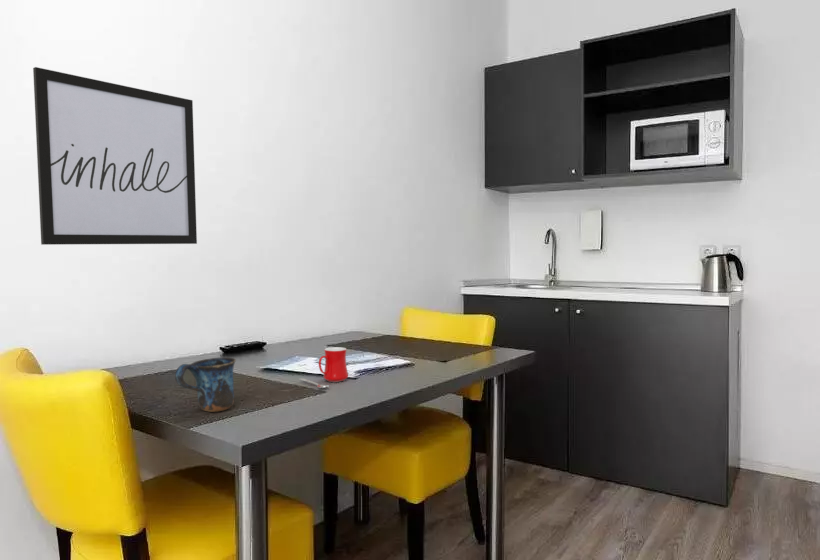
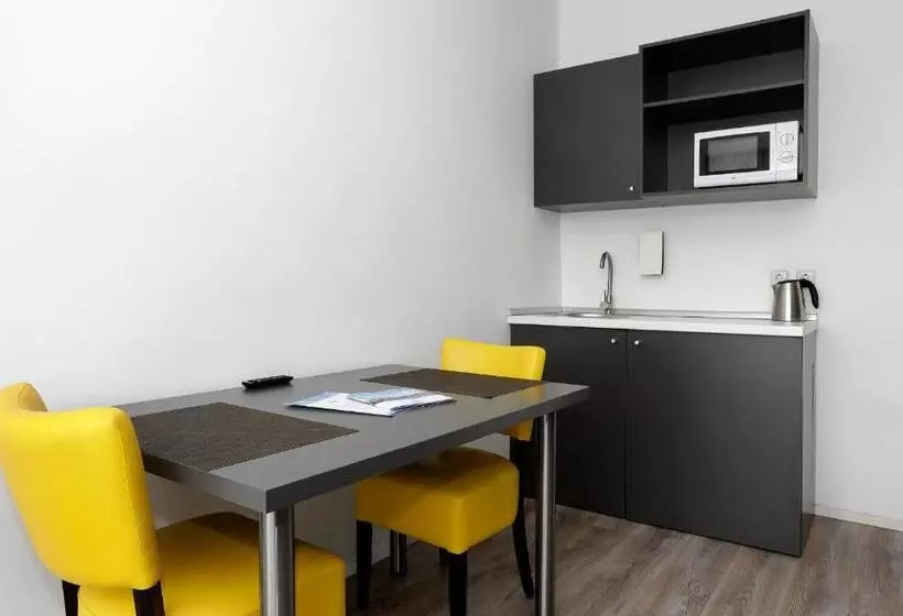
- wall art [32,66,198,246]
- mug [298,346,349,389]
- mug [174,356,237,413]
